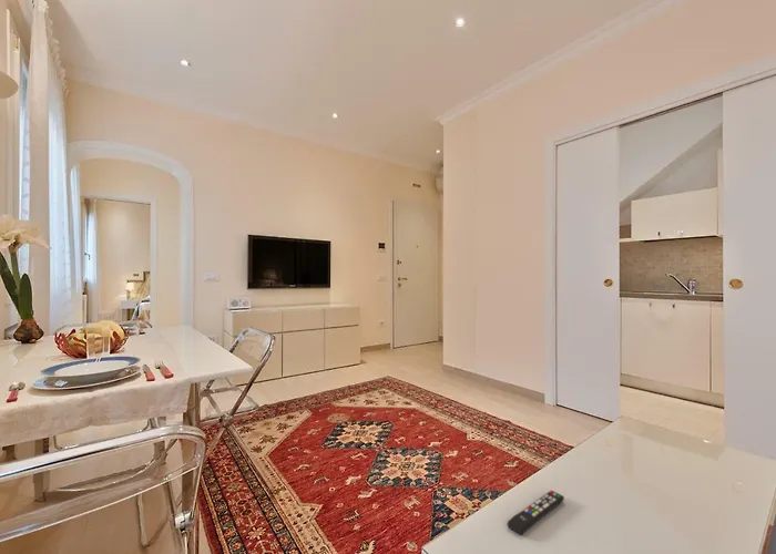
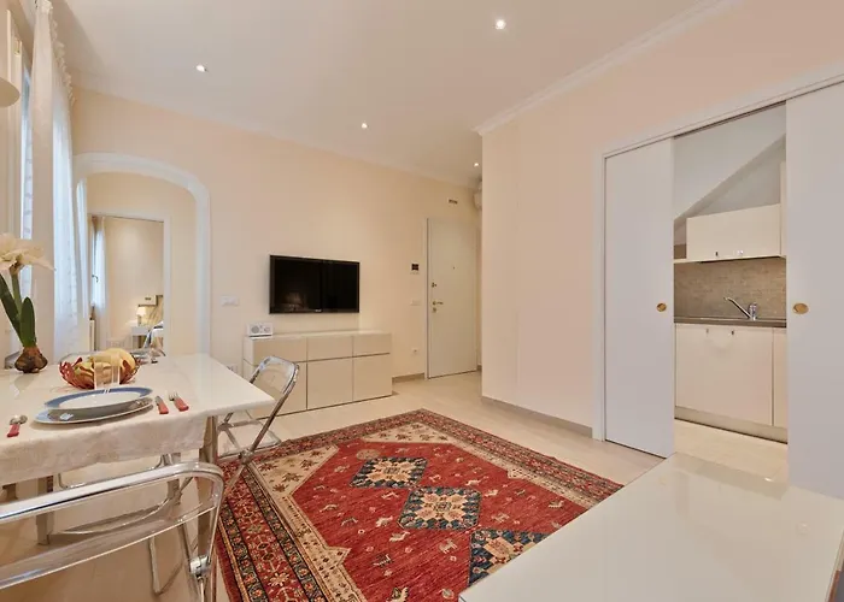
- remote control [506,489,565,536]
